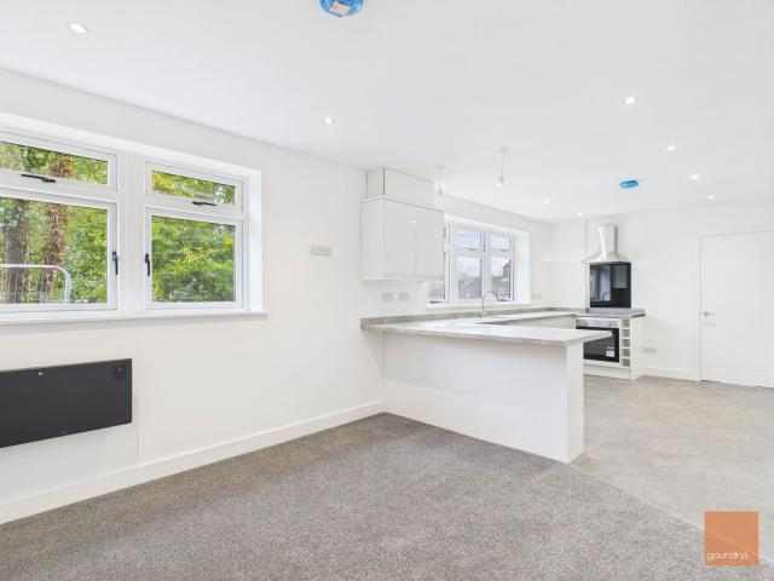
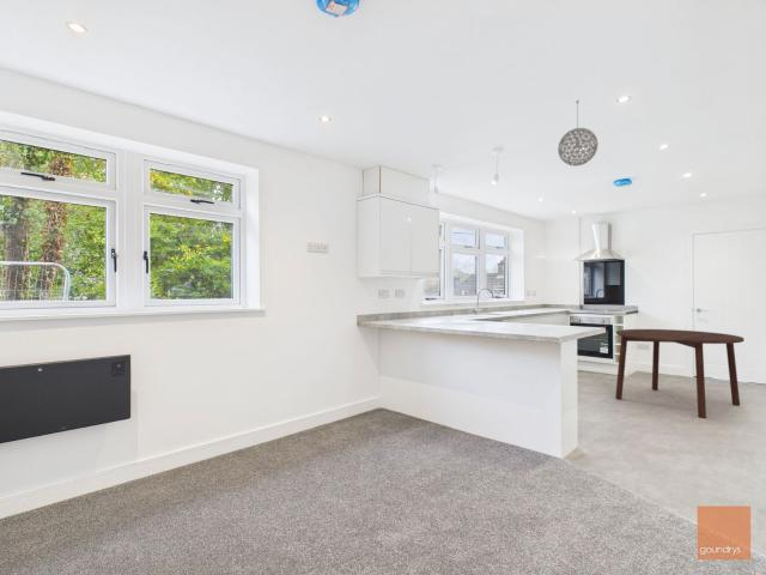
+ pendant light [557,99,600,168]
+ dining table [614,328,746,419]
